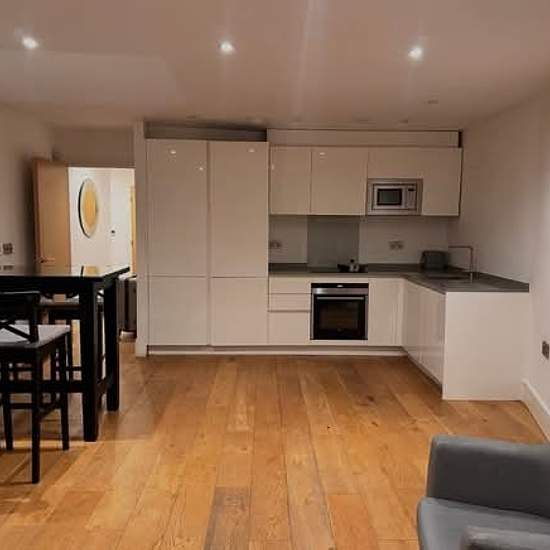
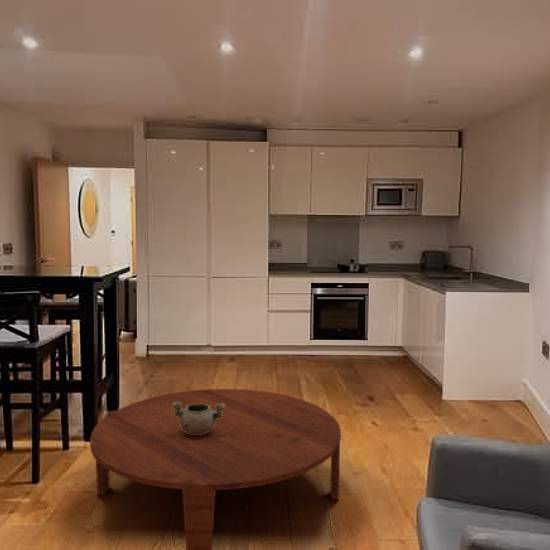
+ coffee table [89,388,342,550]
+ decorative bowl [172,402,225,434]
